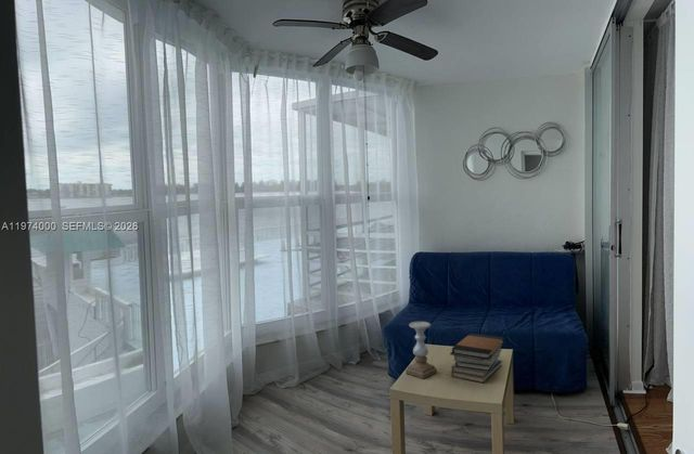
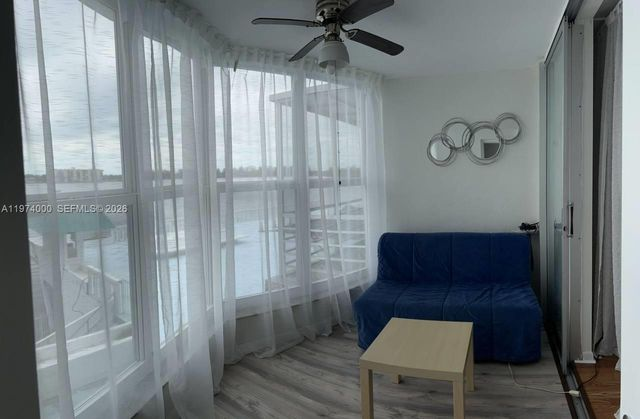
- book stack [449,333,505,384]
- candle holder [404,321,438,379]
